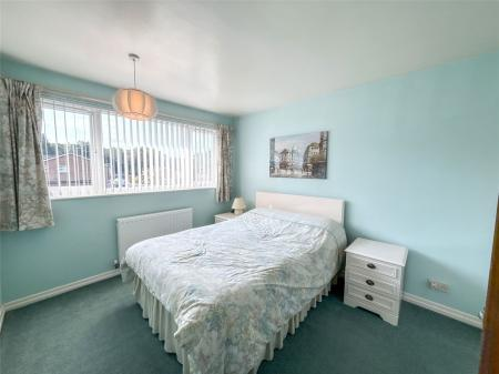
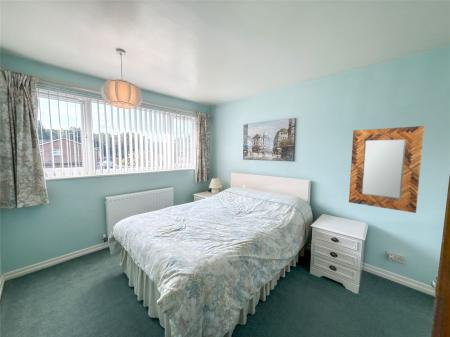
+ home mirror [348,125,425,214]
